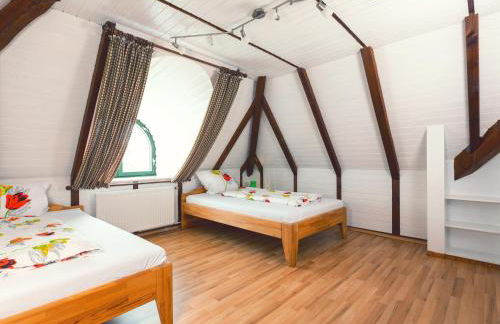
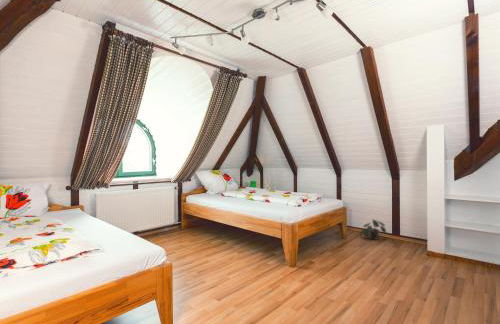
+ potted plant [359,218,387,241]
